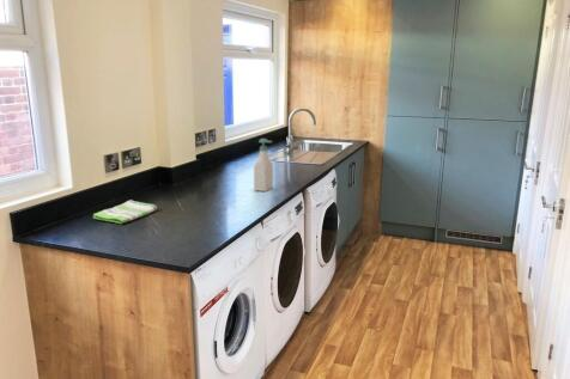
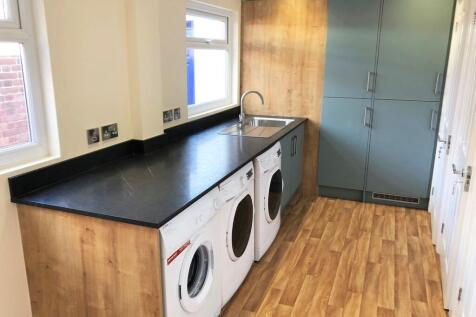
- dish towel [92,198,158,225]
- soap bottle [253,137,274,192]
